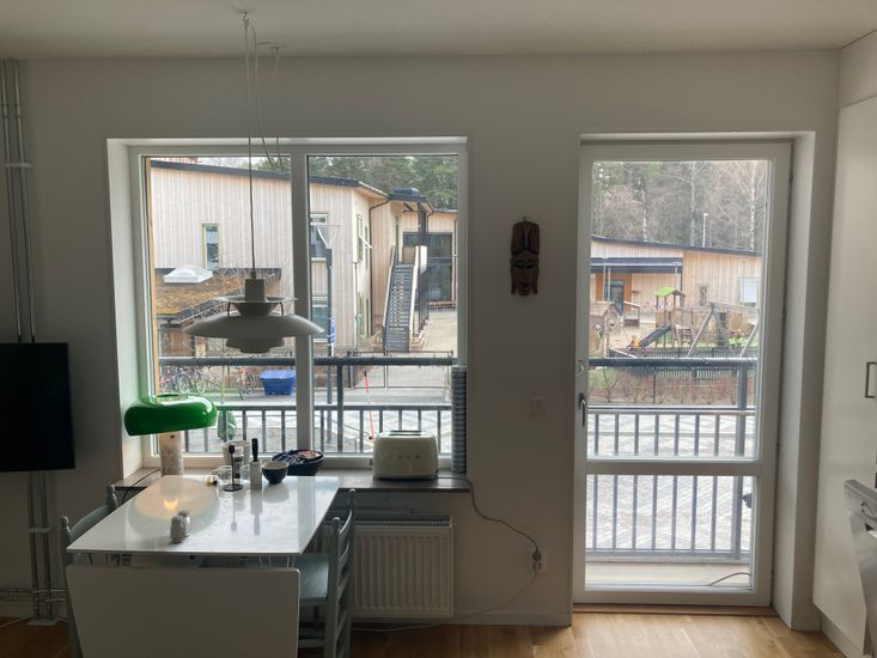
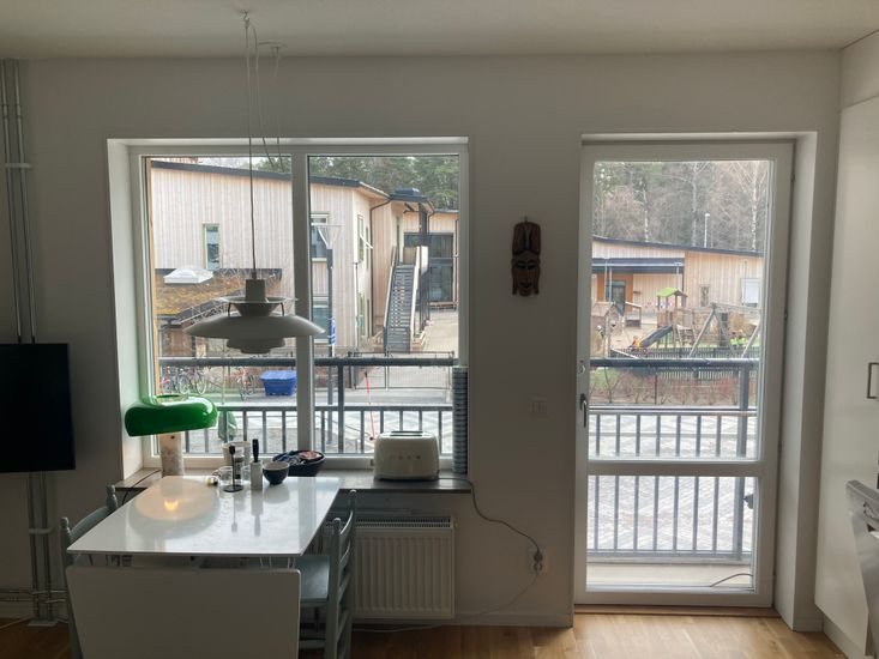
- salt and pepper shaker [169,508,193,544]
